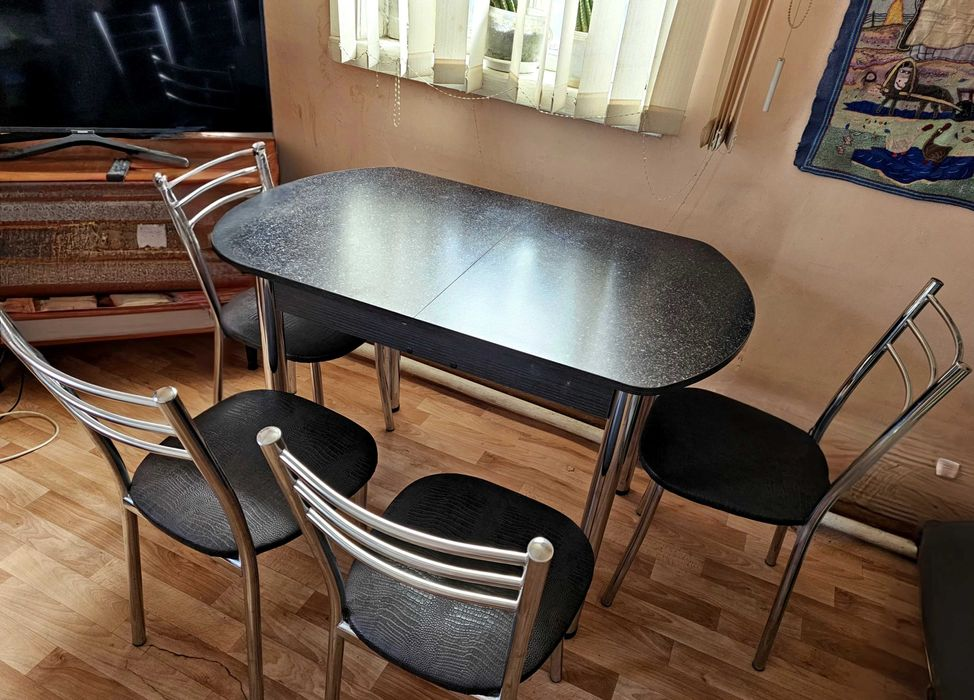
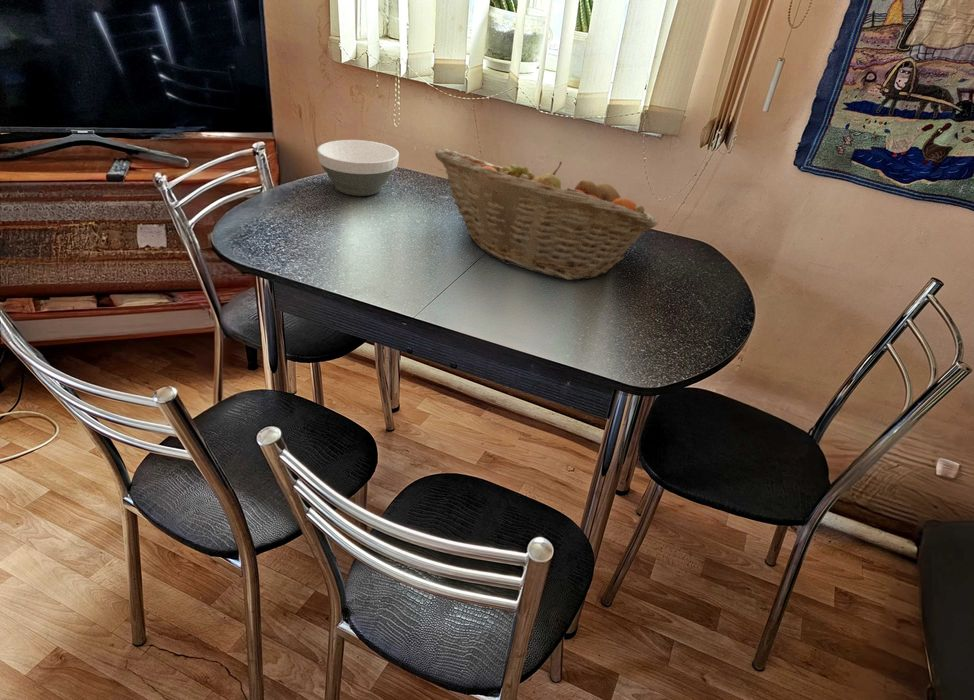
+ bowl [316,139,400,197]
+ fruit basket [434,148,659,281]
